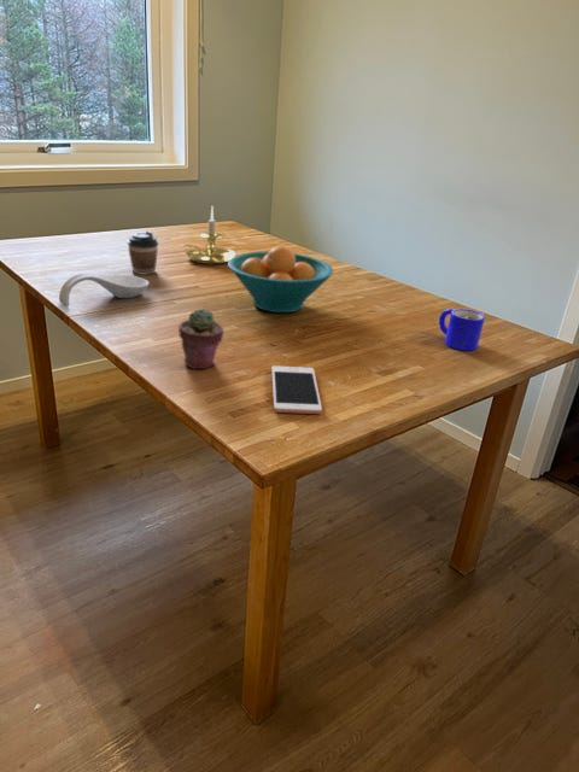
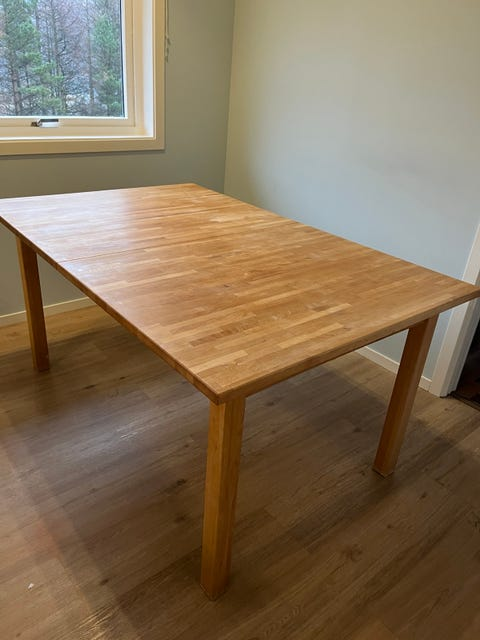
- cell phone [270,365,323,415]
- spoon rest [58,273,151,308]
- fruit bowl [227,245,334,314]
- candle holder [181,206,238,265]
- mug [438,308,486,352]
- potted succulent [177,308,224,370]
- coffee cup [125,229,159,276]
